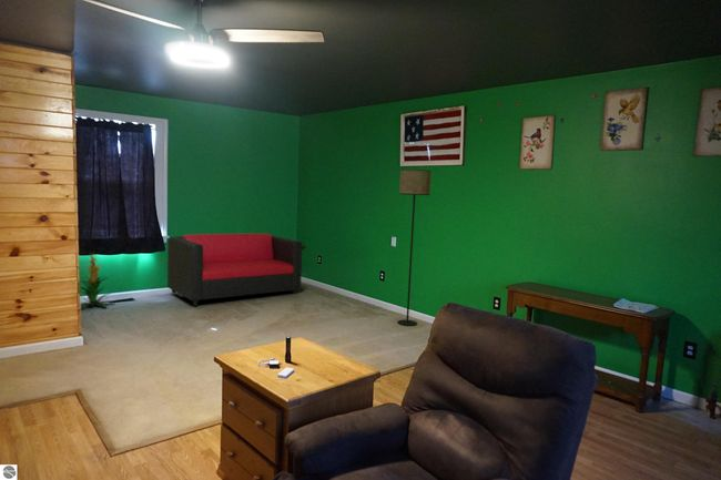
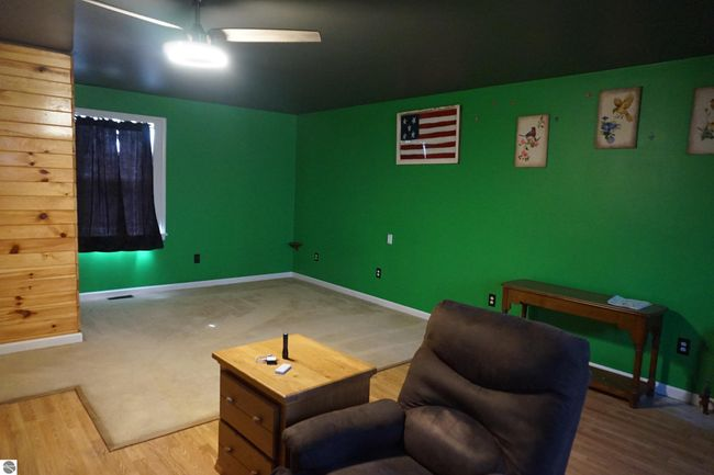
- indoor plant [79,251,115,310]
- floor lamp [397,168,433,327]
- sofa [166,233,303,307]
